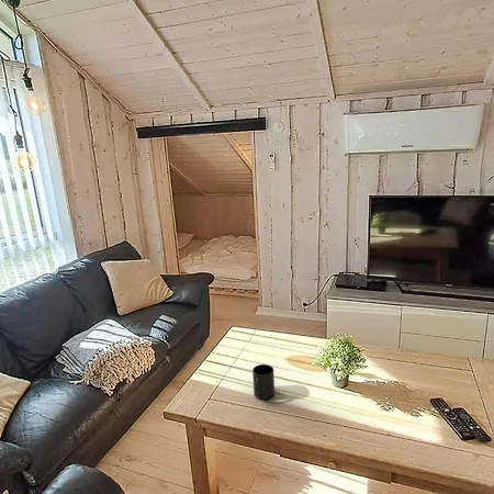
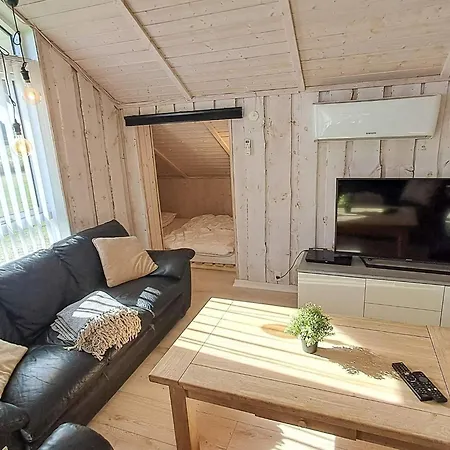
- mug [251,363,276,401]
